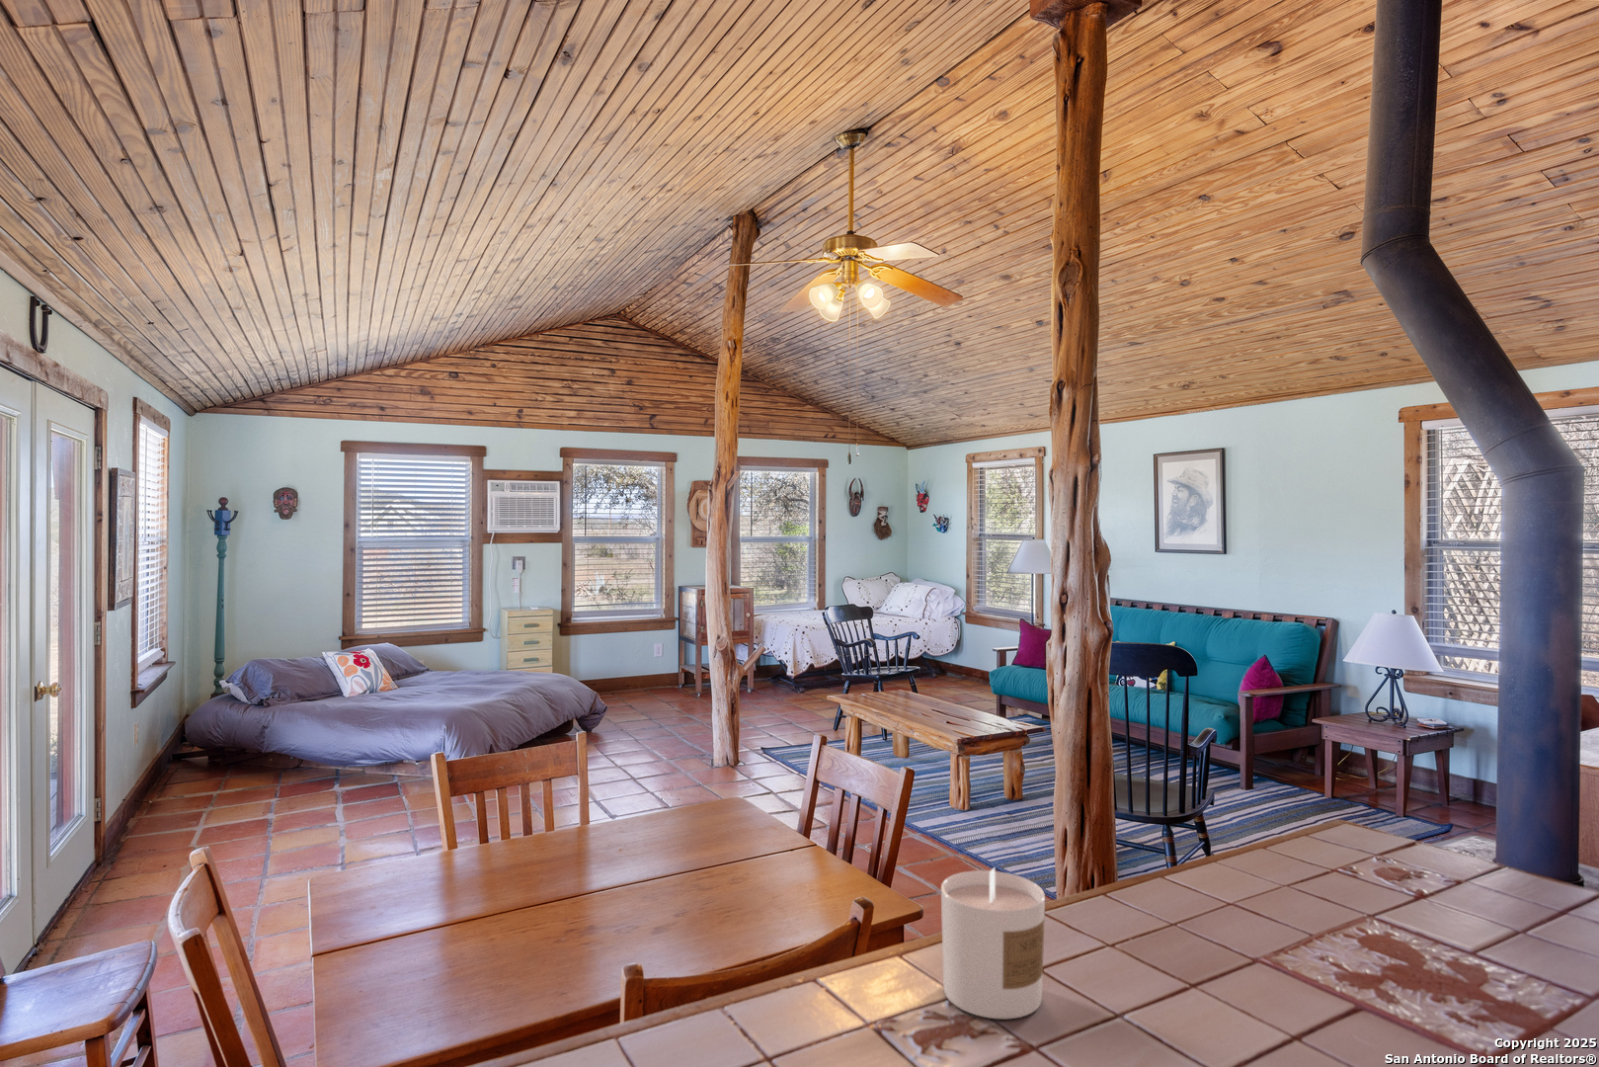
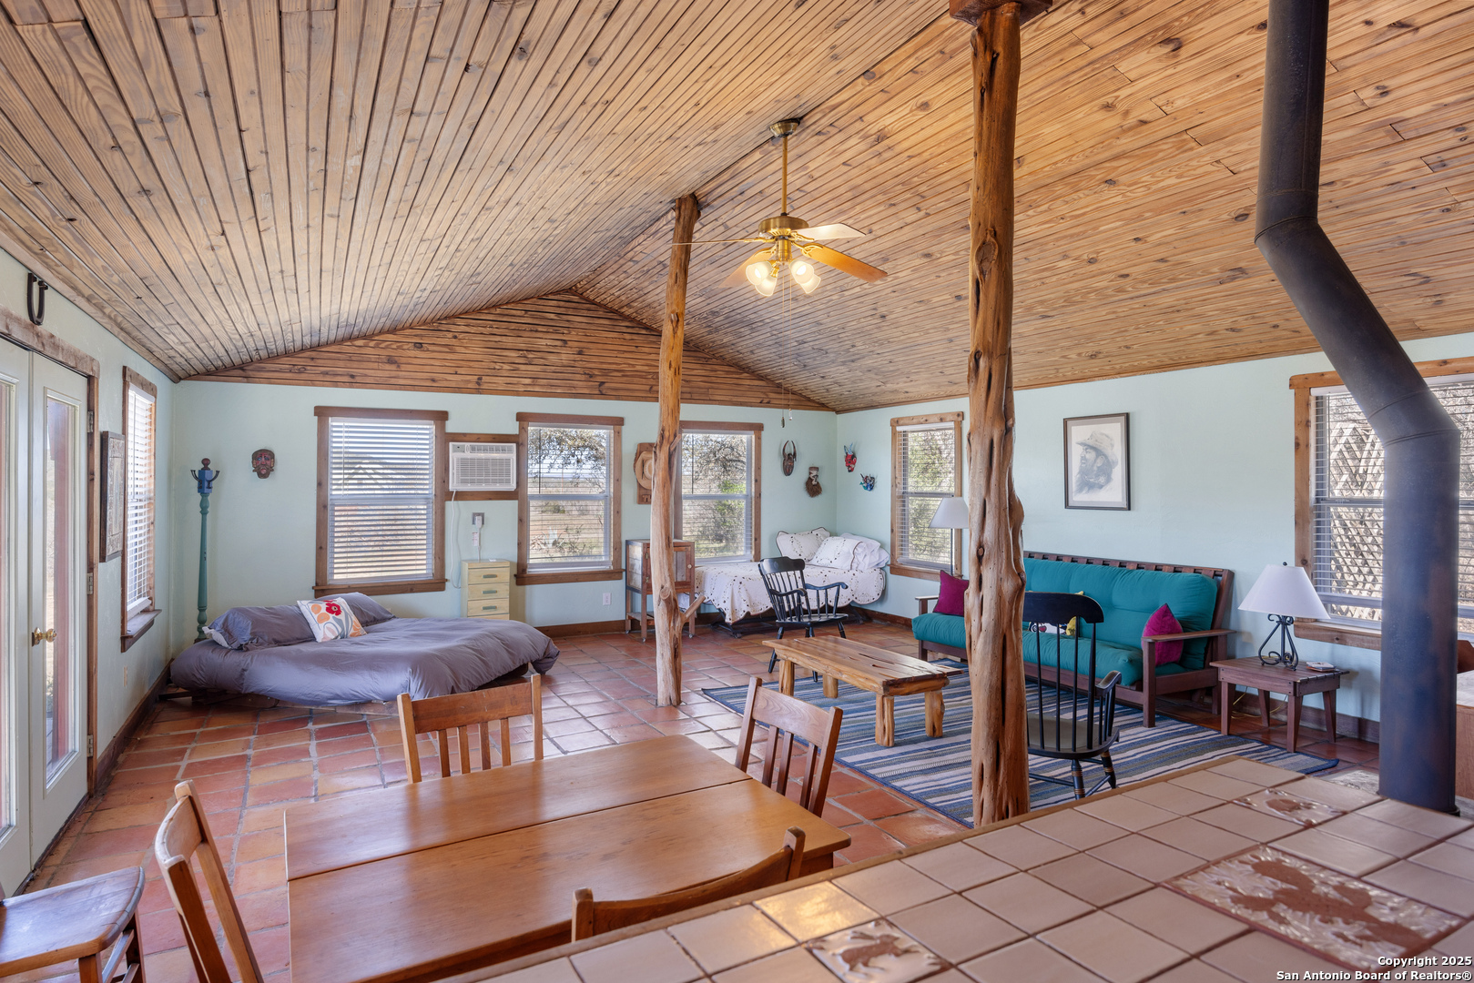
- candle [941,867,1045,1019]
